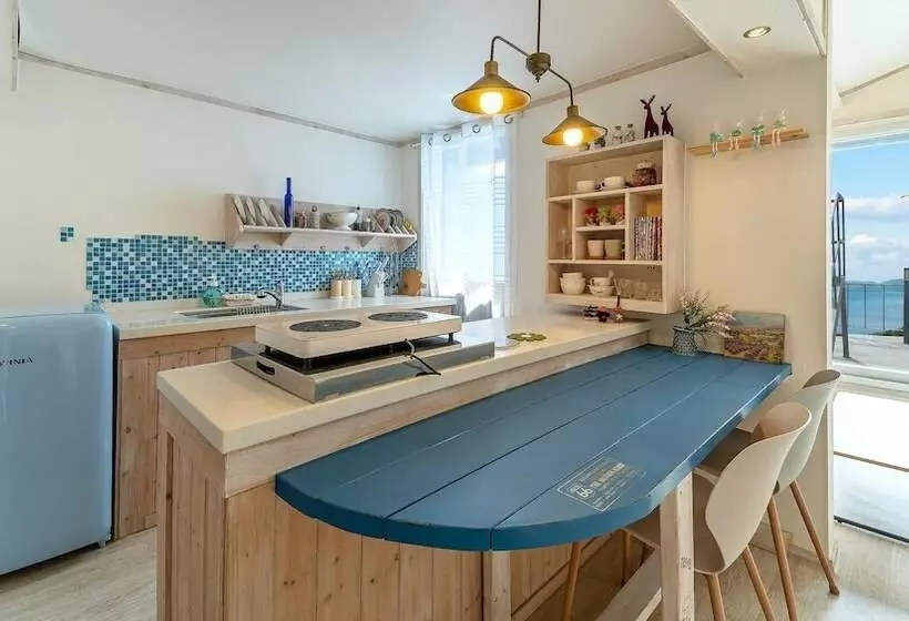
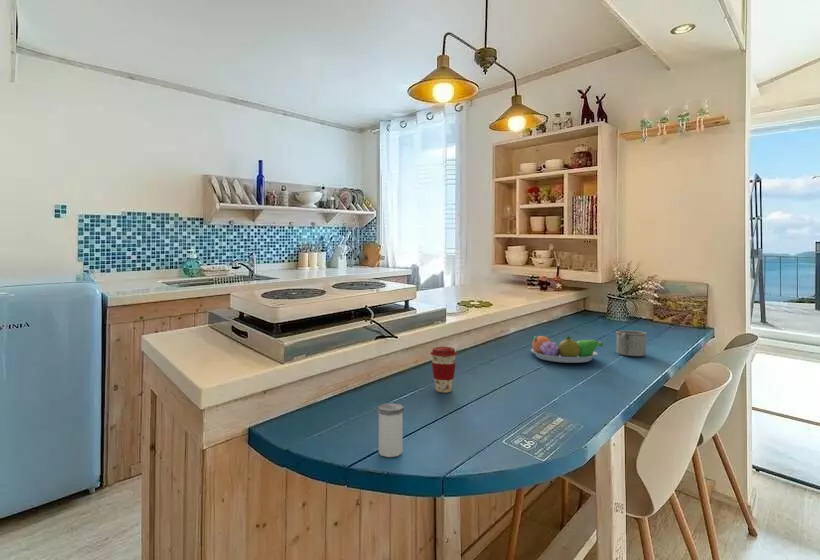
+ salt shaker [377,402,405,458]
+ fruit bowl [530,335,604,364]
+ coffee cup [429,346,458,394]
+ mug [615,330,648,357]
